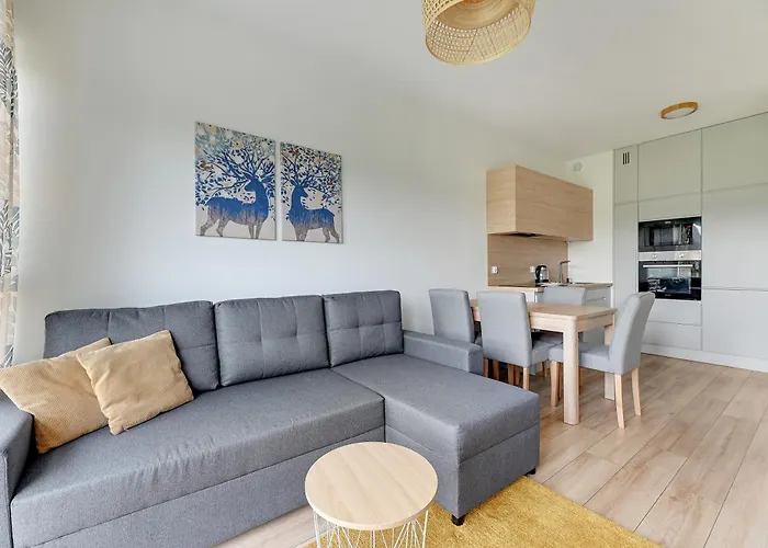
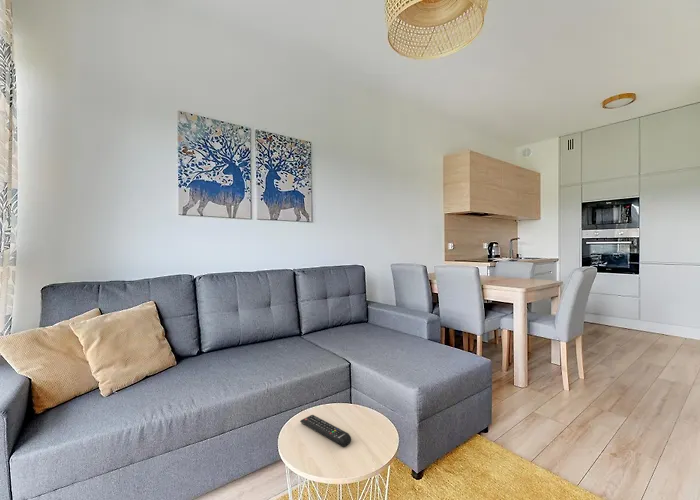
+ remote control [299,414,352,448]
